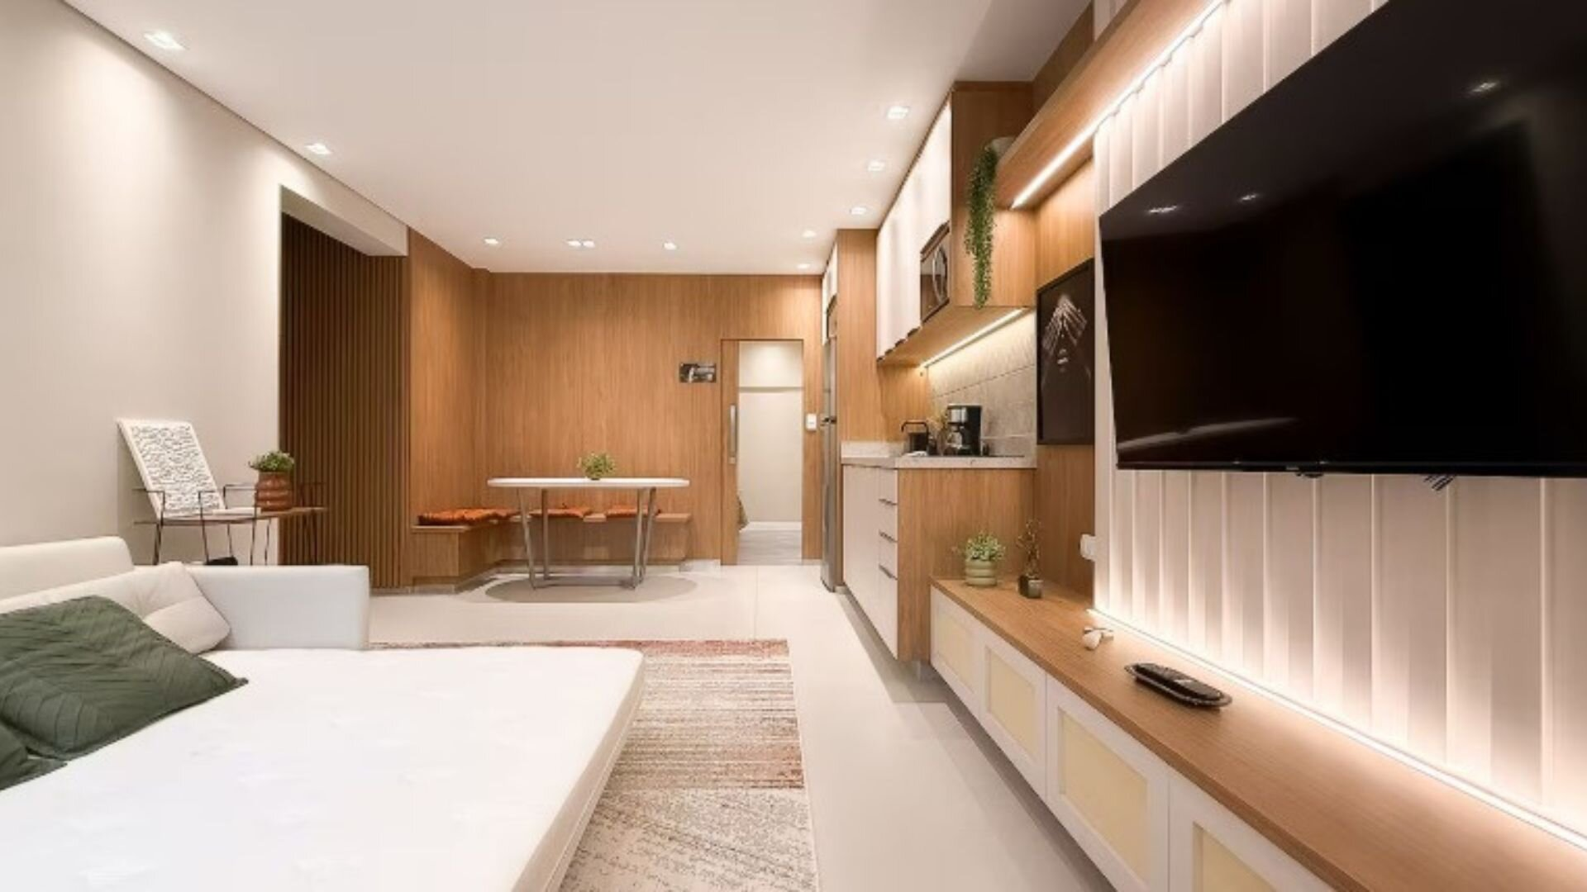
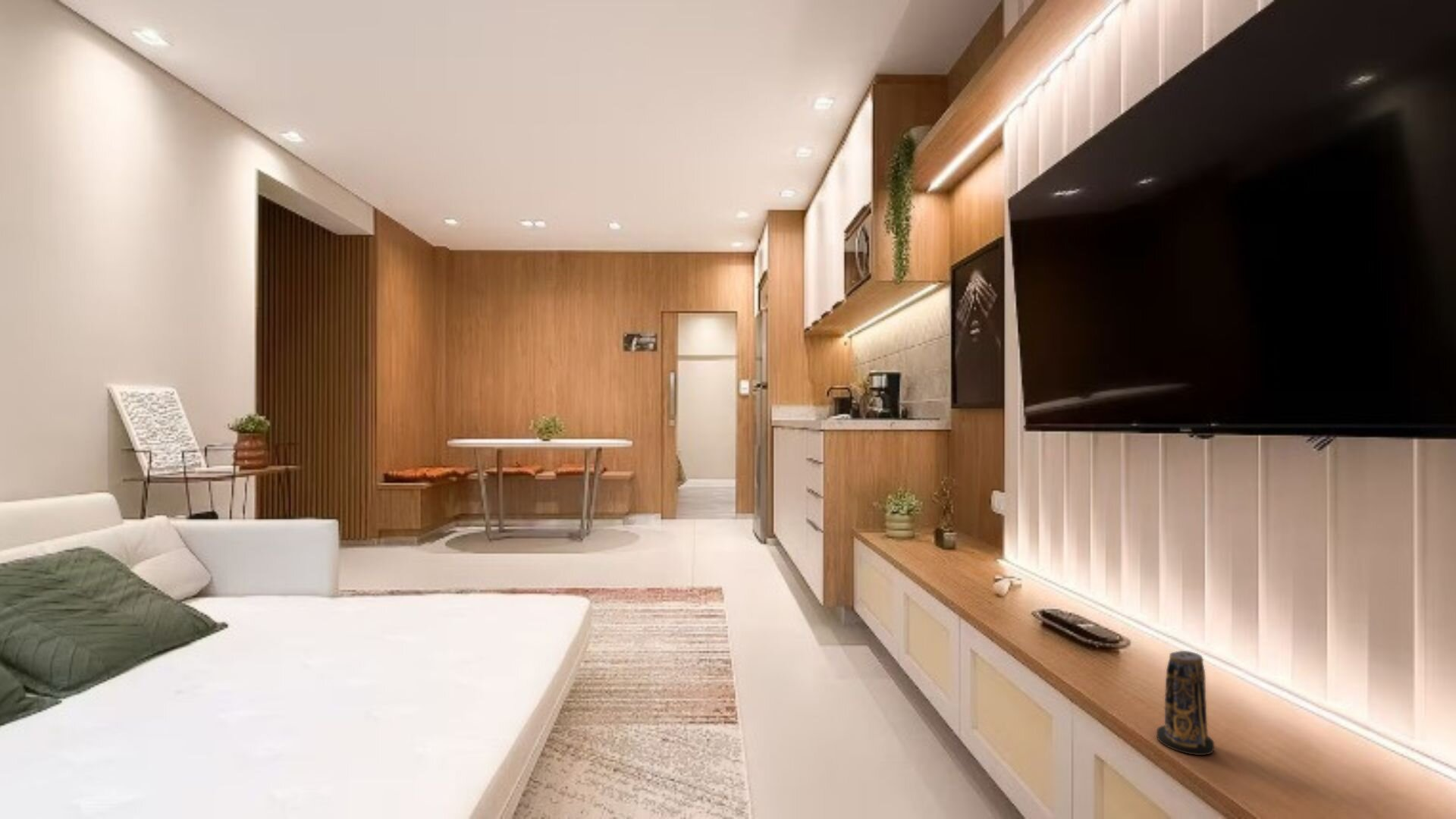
+ candle [1156,650,1215,756]
